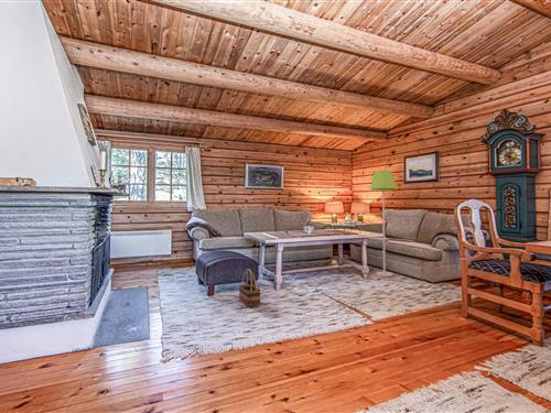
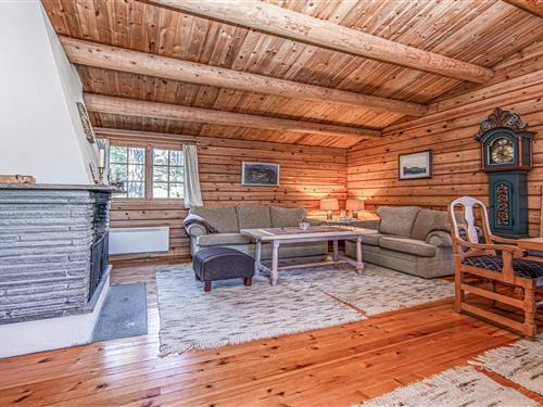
- basket [238,268,261,307]
- floor lamp [369,169,398,278]
